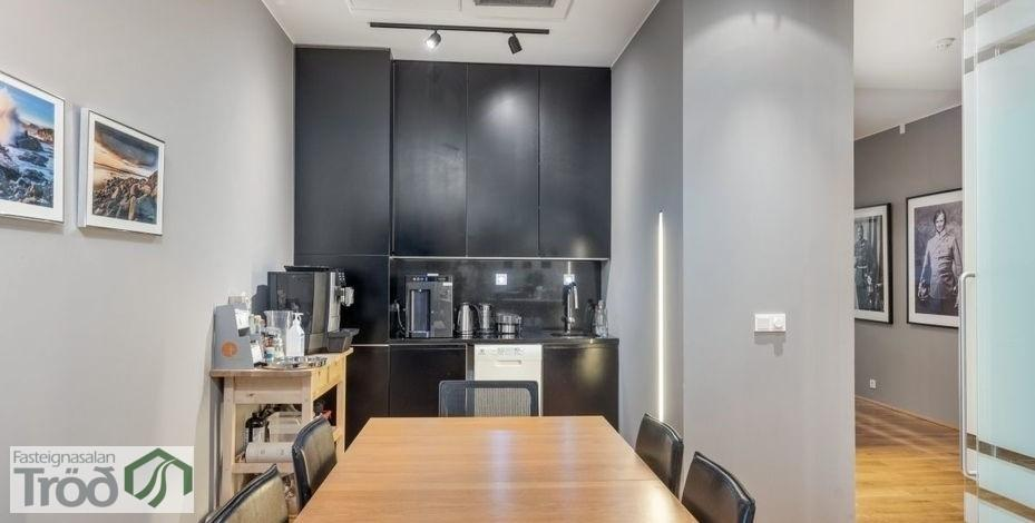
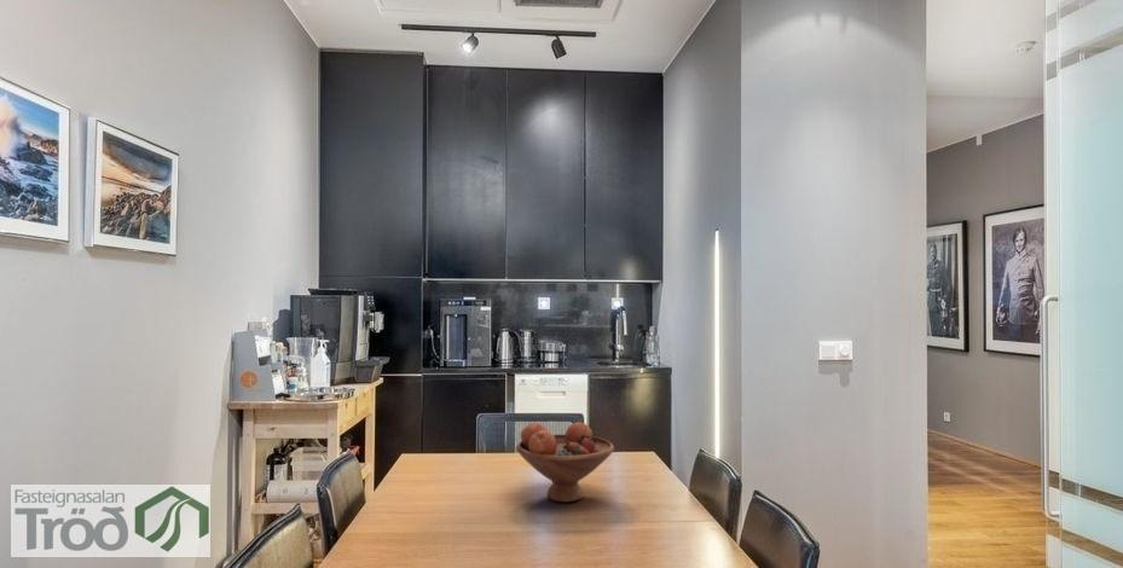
+ fruit bowl [515,421,615,504]
